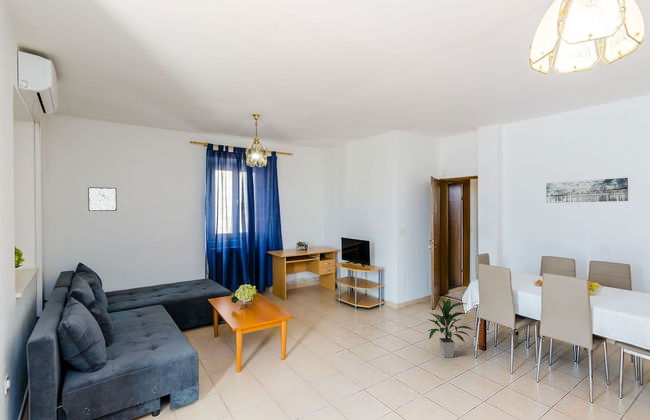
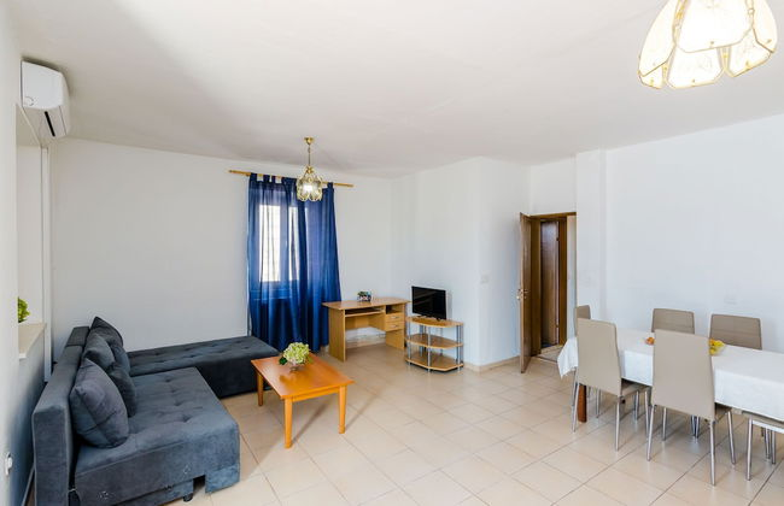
- wall art [87,186,118,212]
- indoor plant [425,297,474,359]
- wall art [545,177,629,204]
